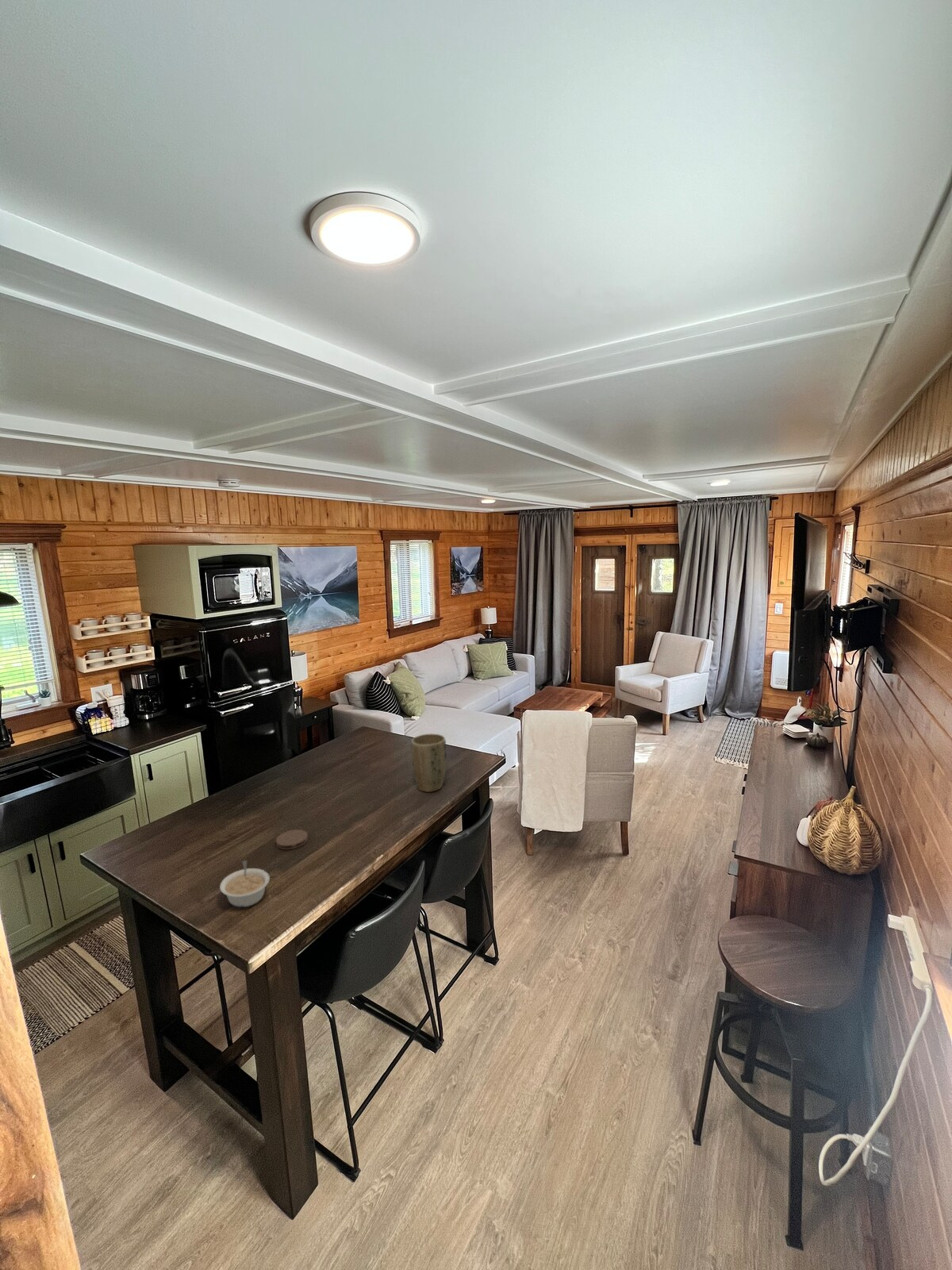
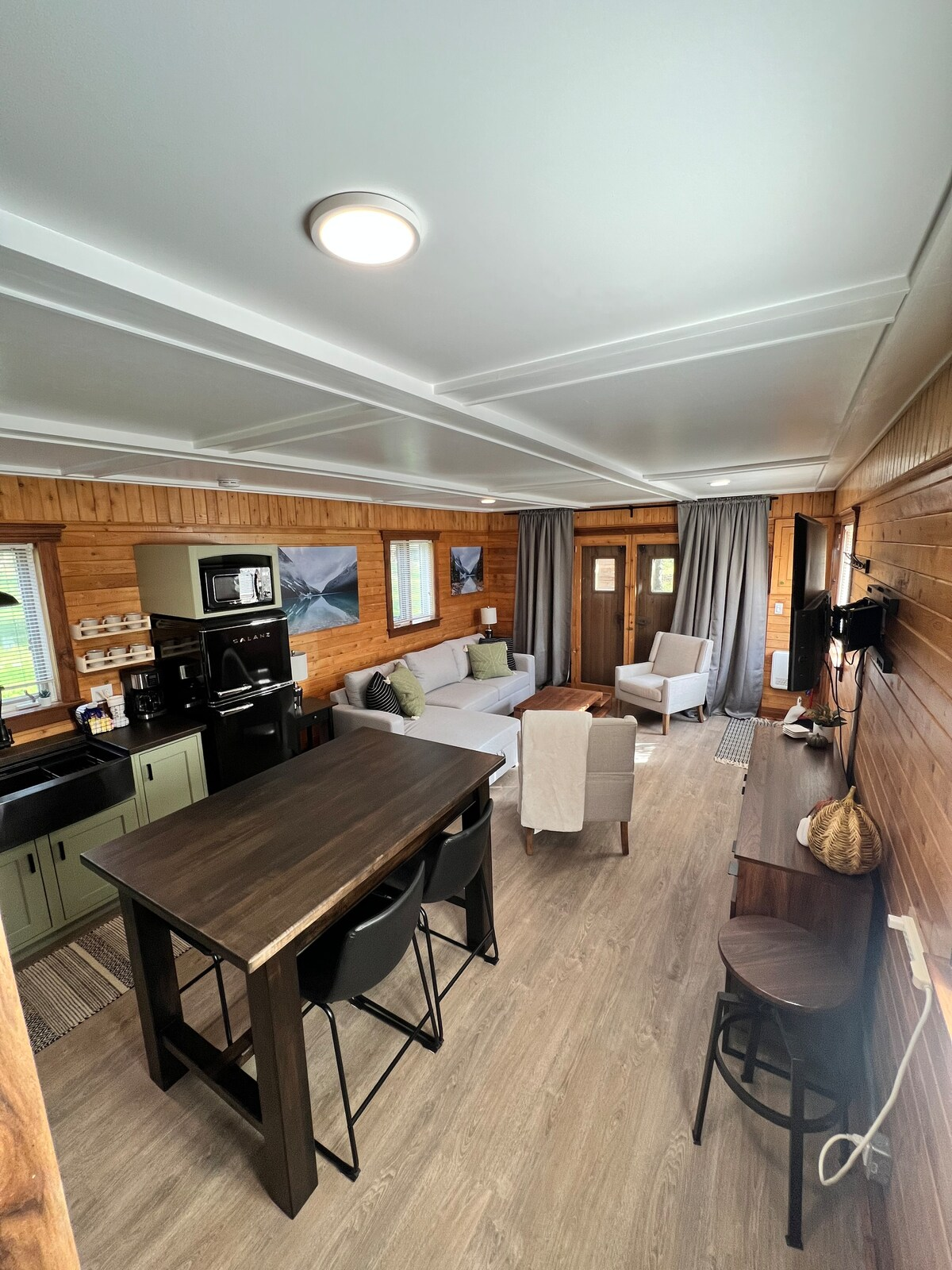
- legume [219,860,271,908]
- plant pot [411,733,447,793]
- coaster [275,829,309,850]
